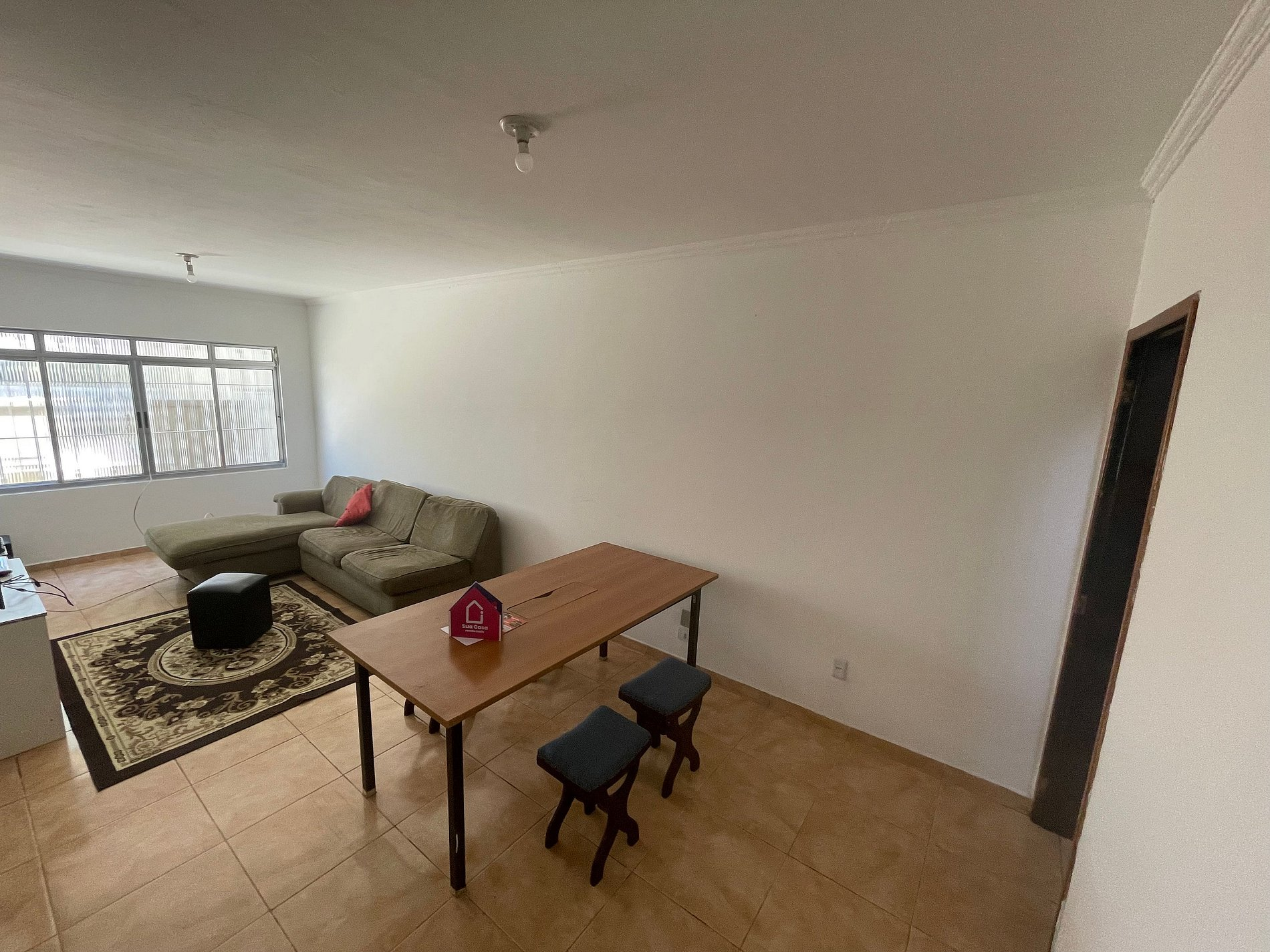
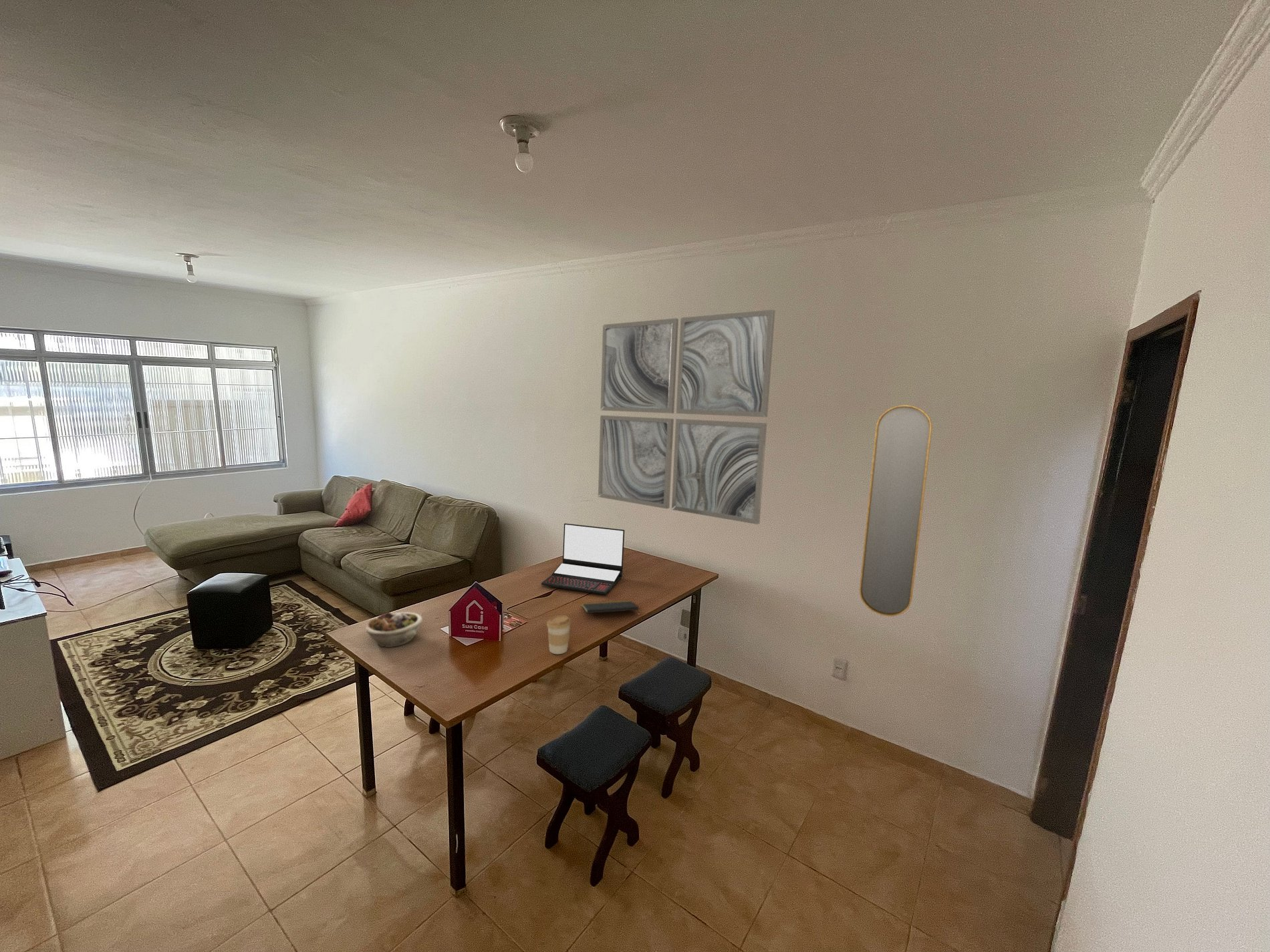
+ succulent planter [365,611,423,648]
+ notepad [582,599,640,617]
+ laptop [541,523,625,595]
+ coffee cup [546,615,571,655]
+ home mirror [859,404,933,617]
+ wall art [598,309,776,525]
